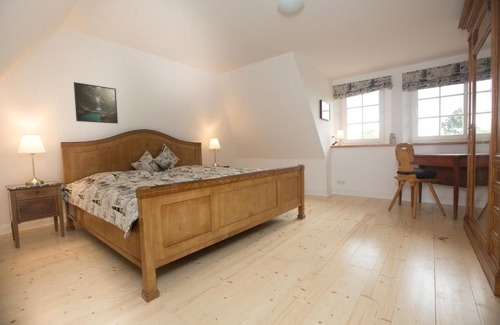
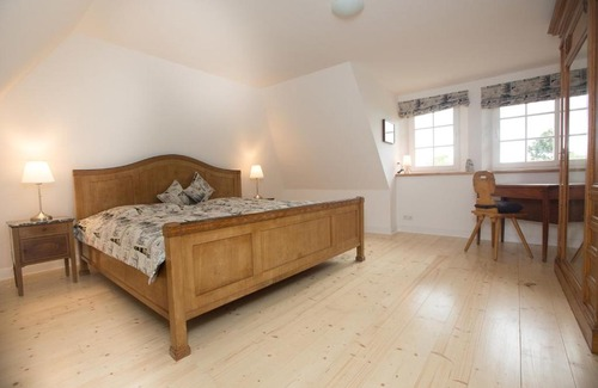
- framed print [73,81,119,124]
